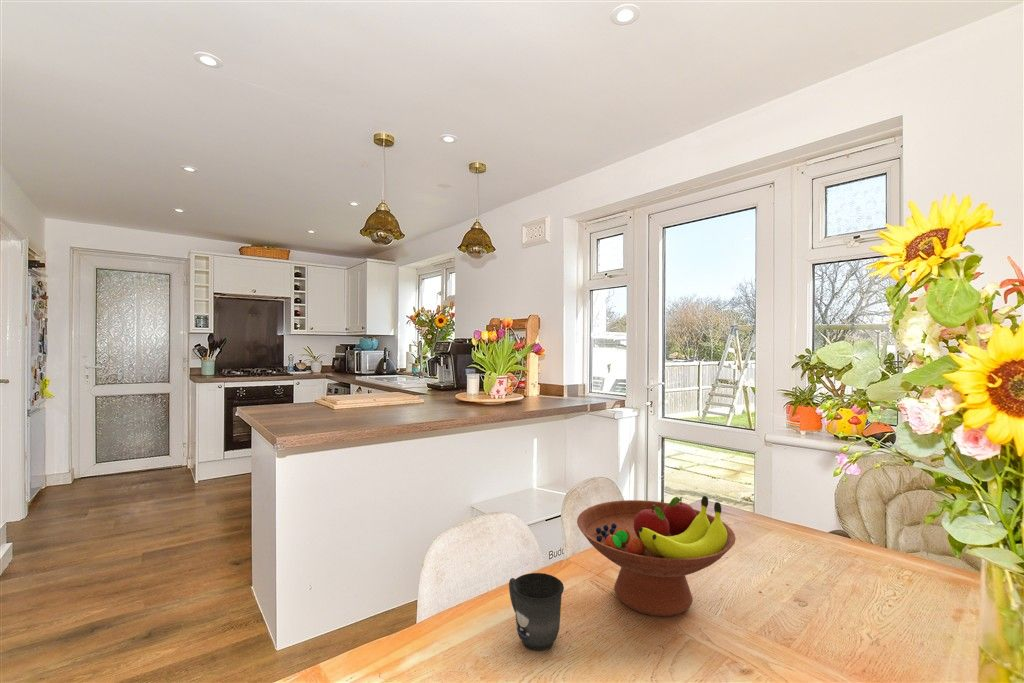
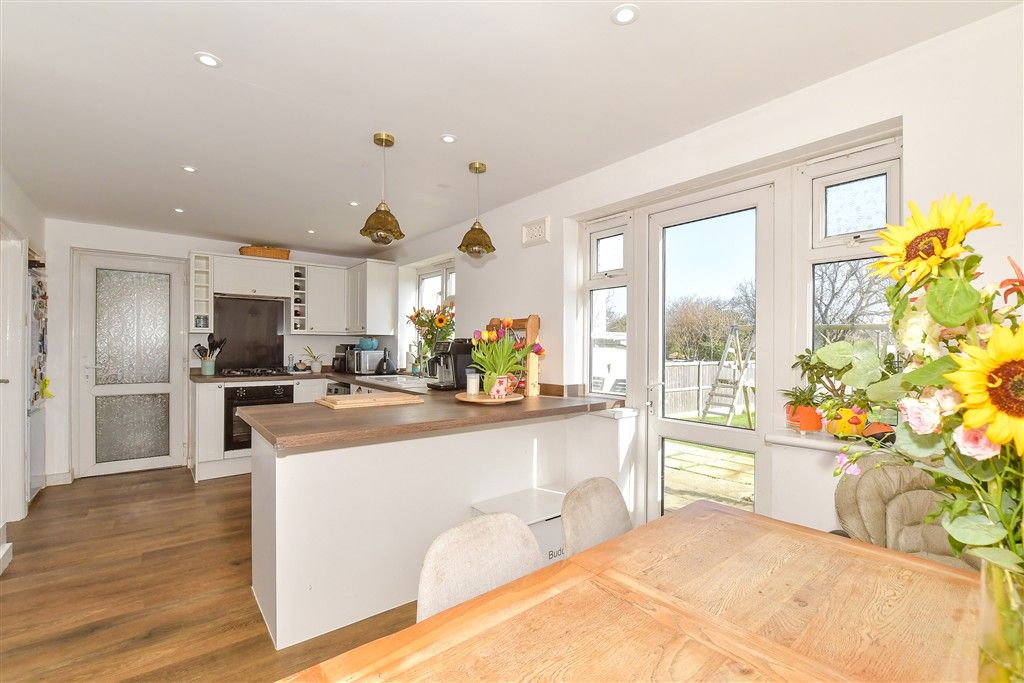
- mug [508,572,565,652]
- fruit bowl [576,495,737,618]
